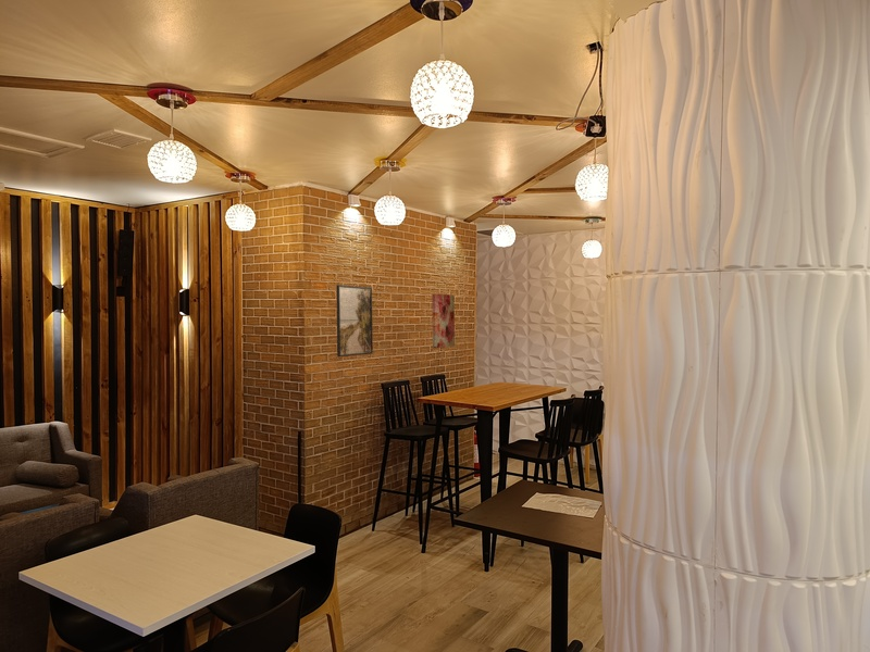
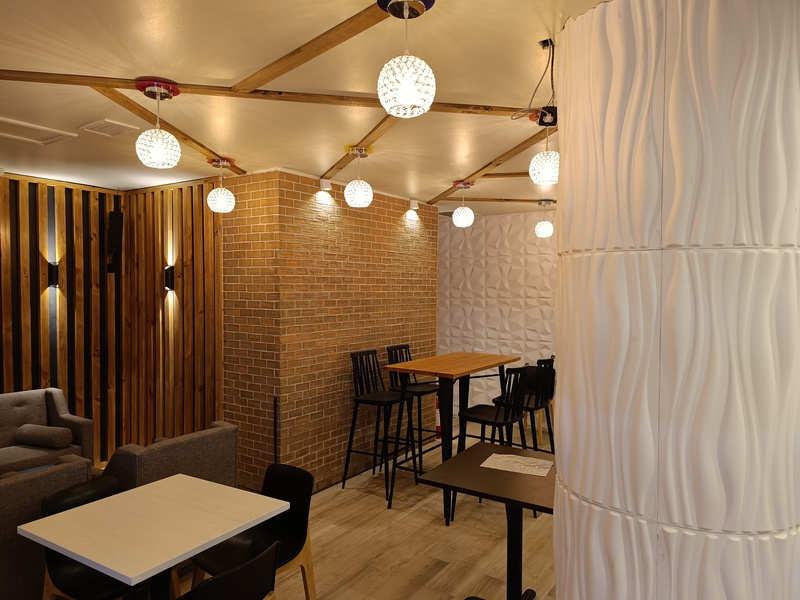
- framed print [335,284,374,358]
- wall art [431,292,456,349]
